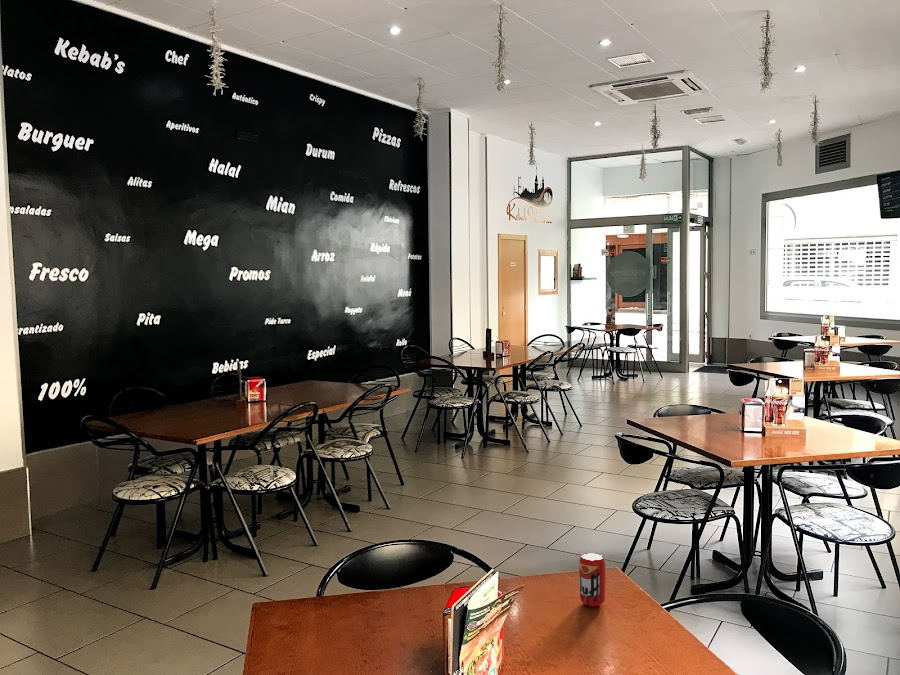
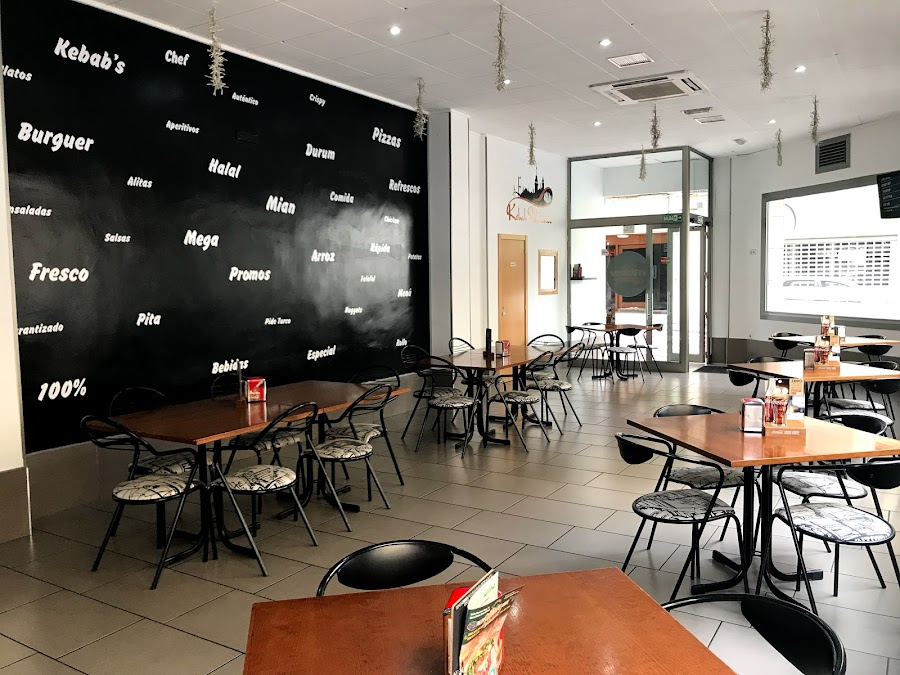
- beer can [578,552,606,607]
